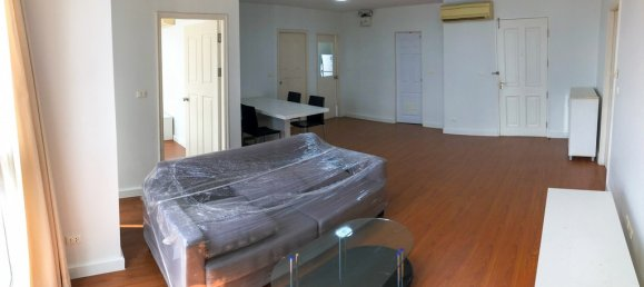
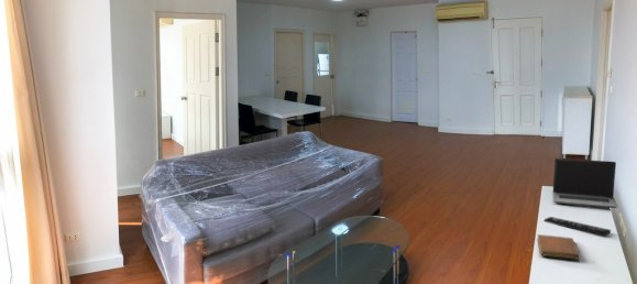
+ remote control [543,216,612,237]
+ notebook [536,233,581,261]
+ laptop computer [551,157,619,209]
